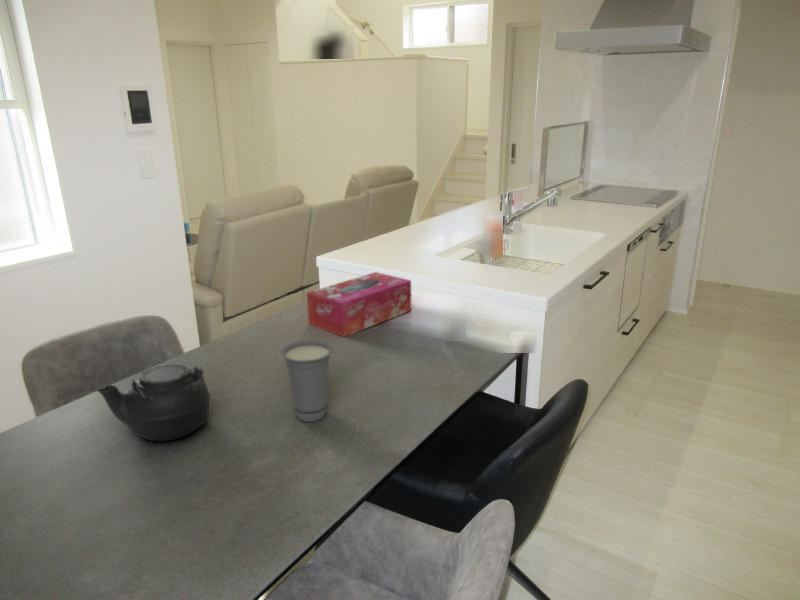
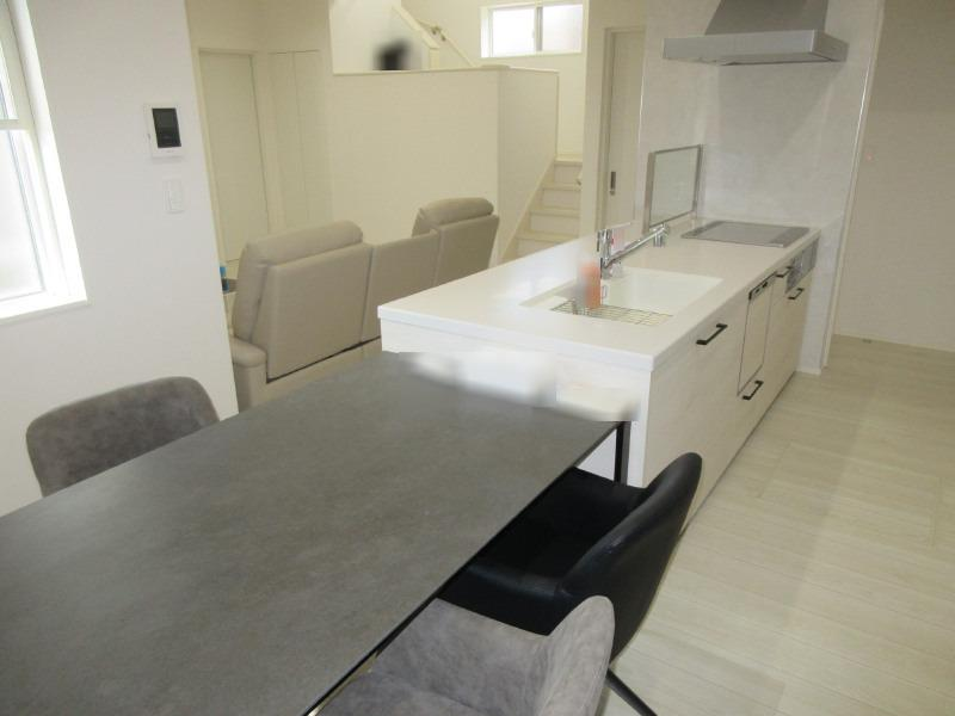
- tissue box [306,271,412,338]
- cup [280,340,334,423]
- teapot [95,364,211,442]
